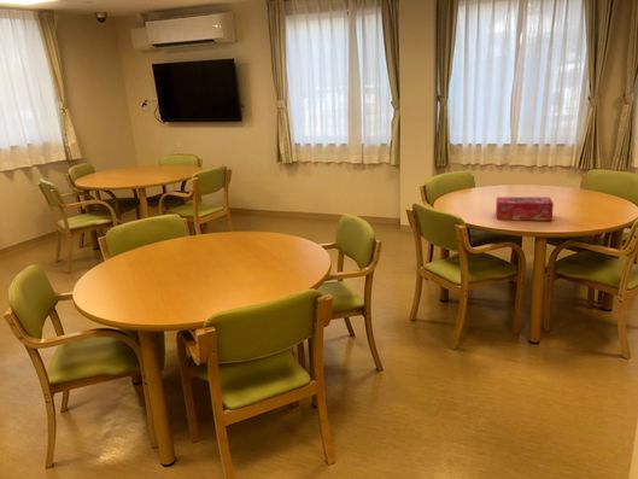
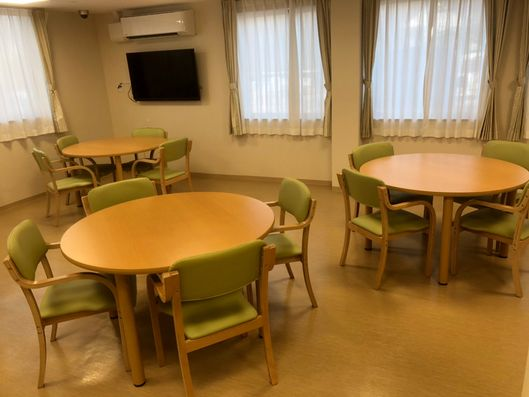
- tissue box [494,195,555,222]
